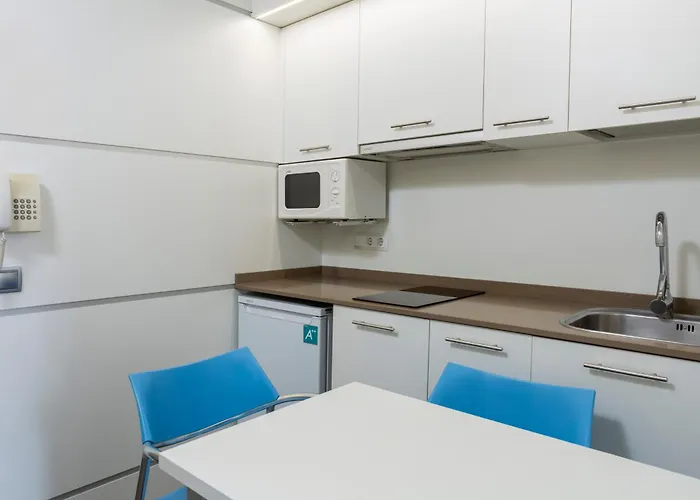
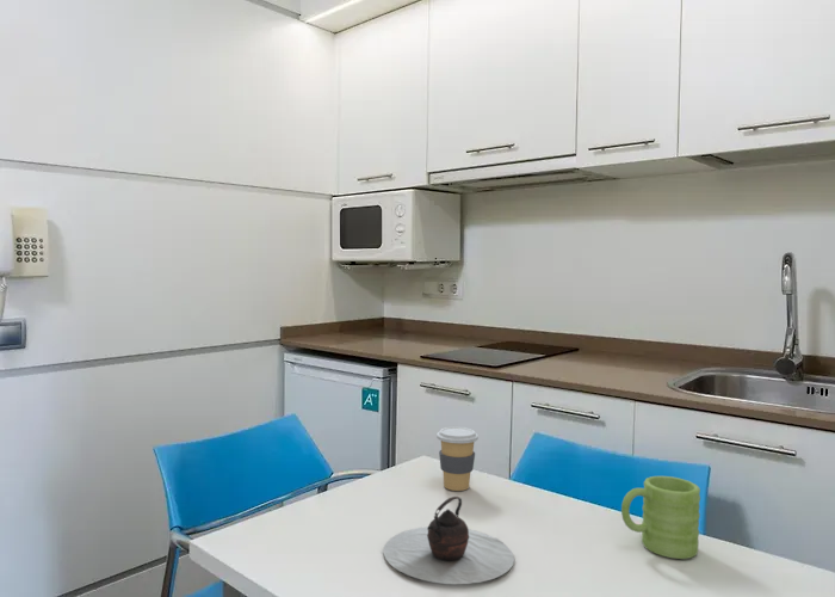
+ teapot [382,496,515,585]
+ mug [620,475,701,560]
+ coffee cup [435,426,480,492]
